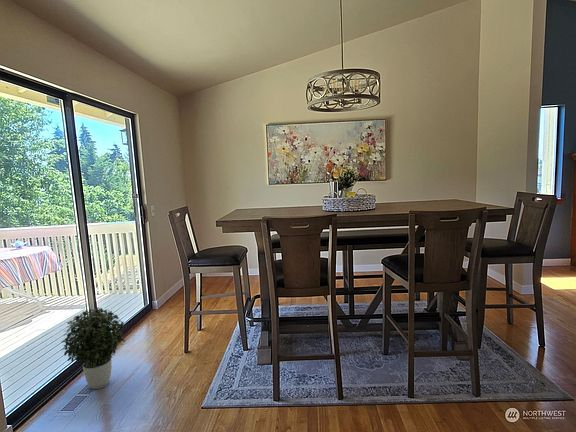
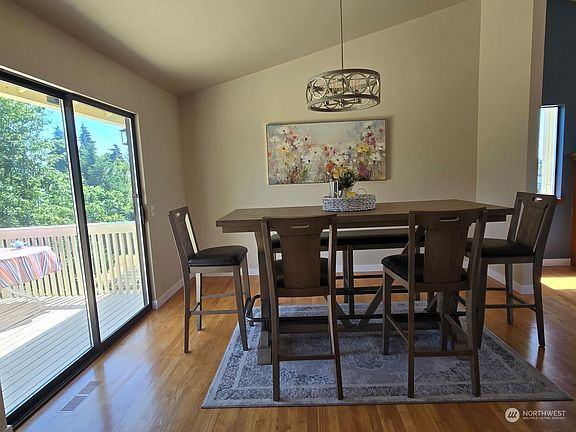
- potted plant [60,306,126,390]
